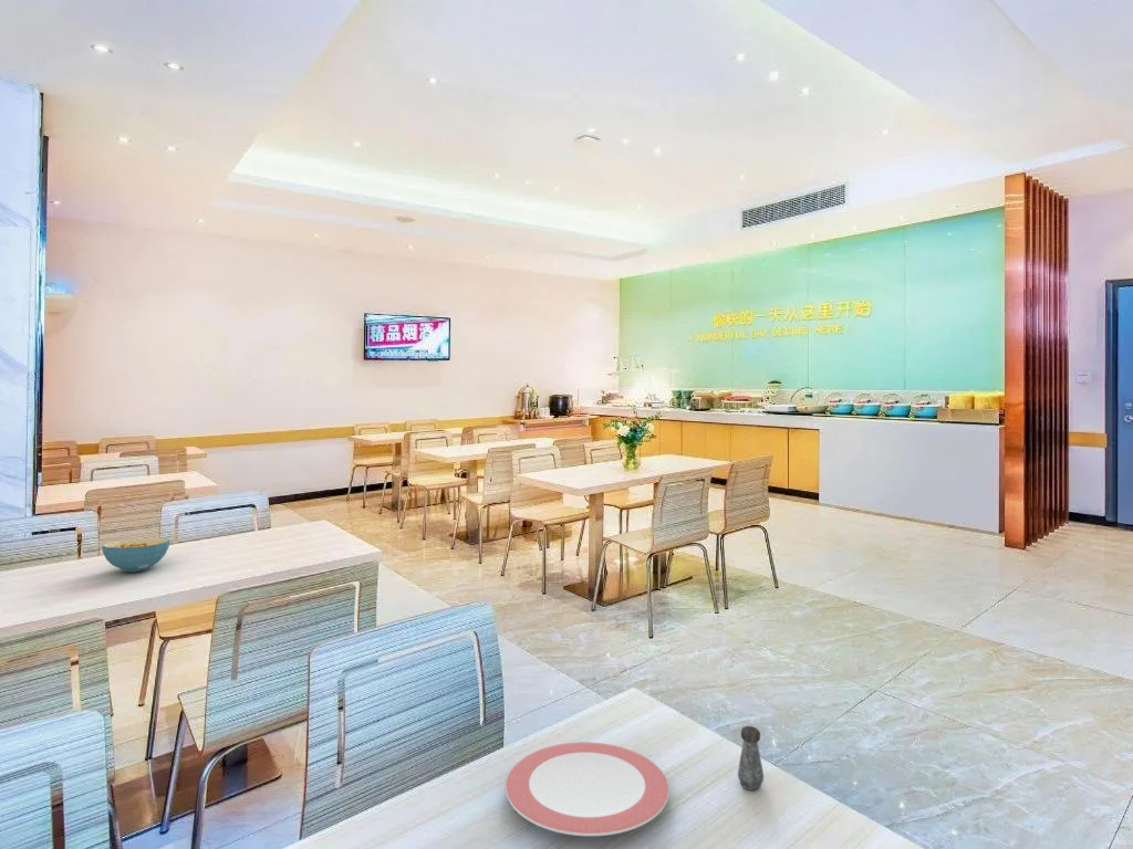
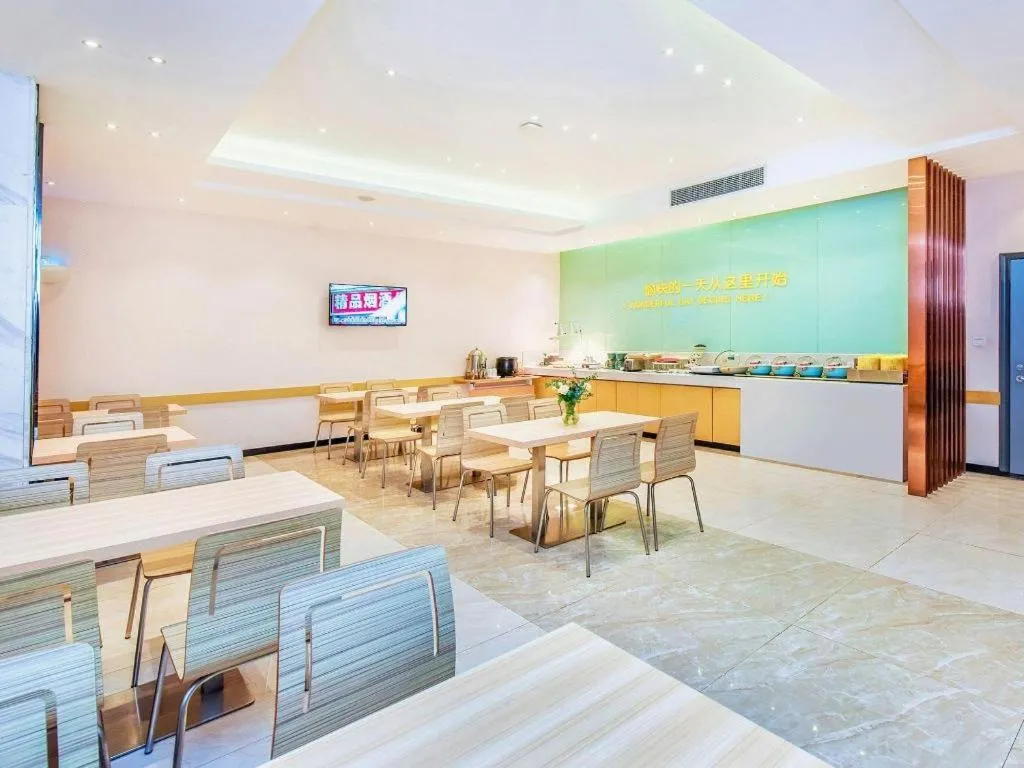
- salt shaker [737,725,765,792]
- cereal bowl [101,537,171,573]
- plate [505,741,671,837]
